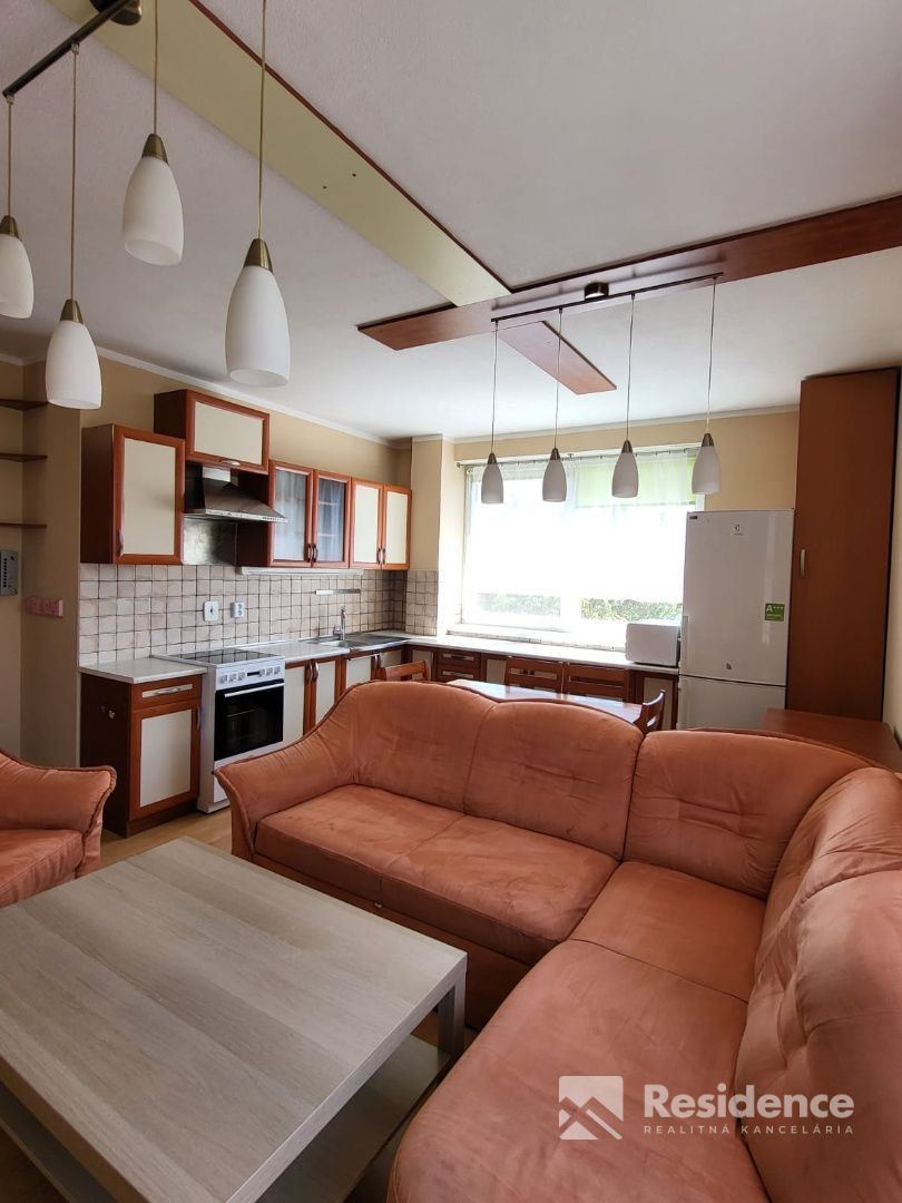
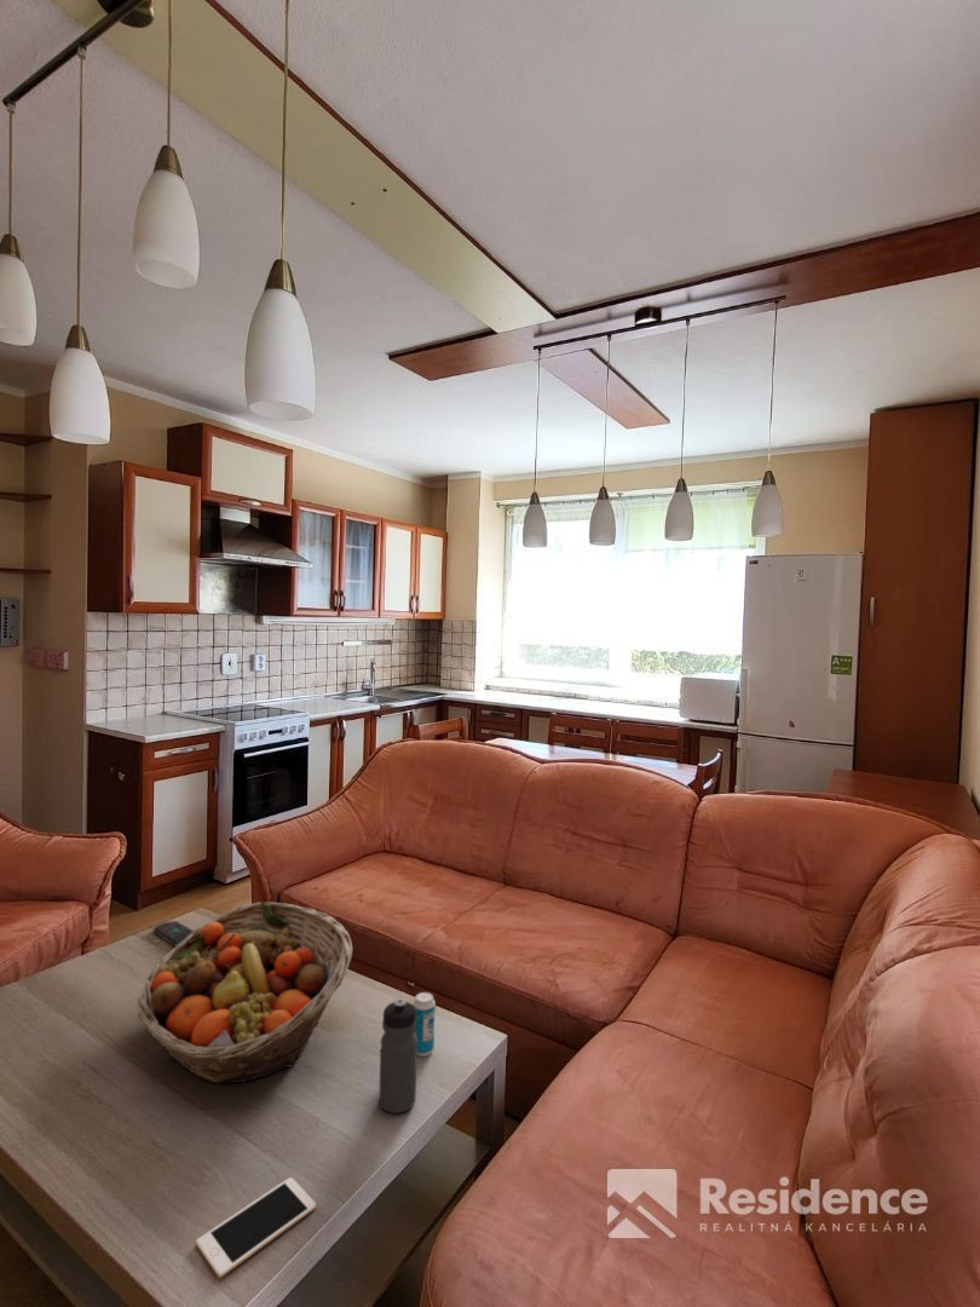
+ cell phone [196,1176,317,1279]
+ fruit basket [137,900,353,1084]
+ water bottle [377,997,417,1115]
+ beverage can [411,991,437,1058]
+ remote control [152,920,195,948]
